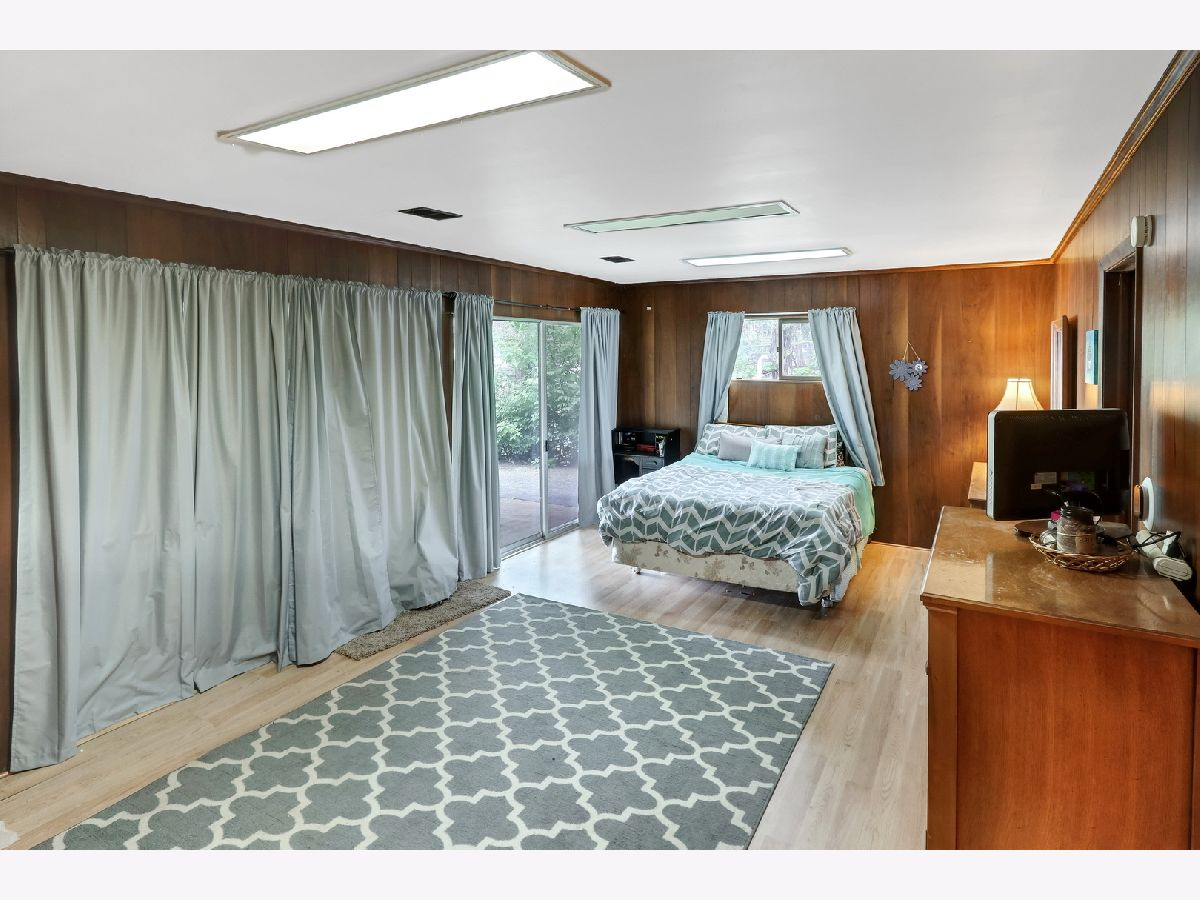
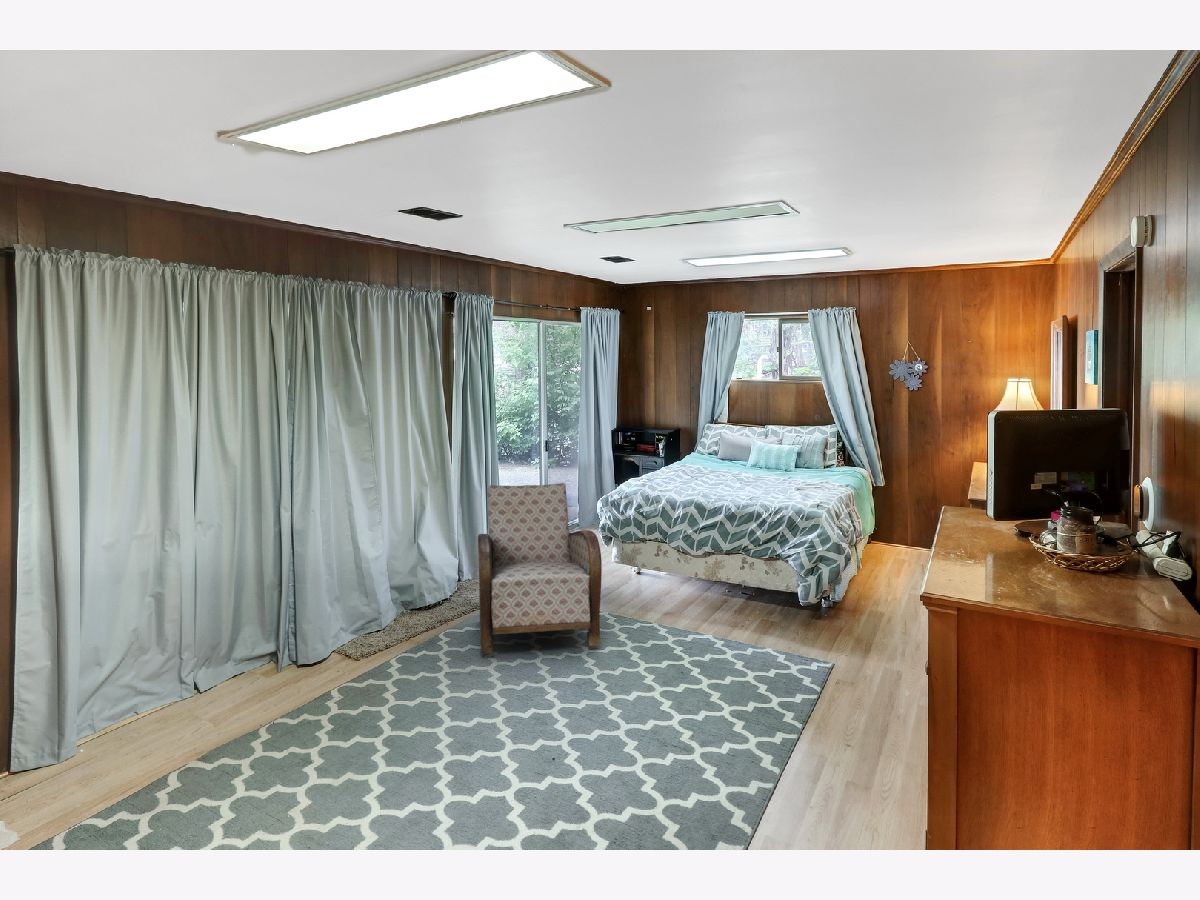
+ armchair [477,482,603,655]
